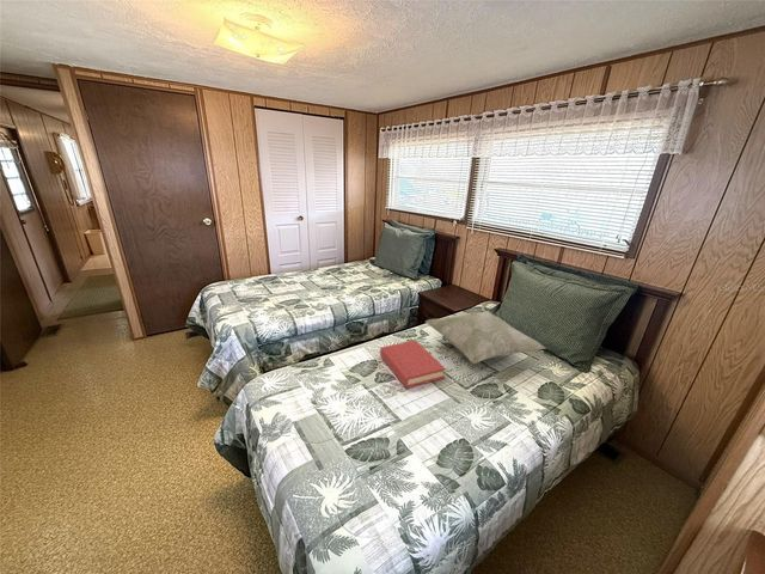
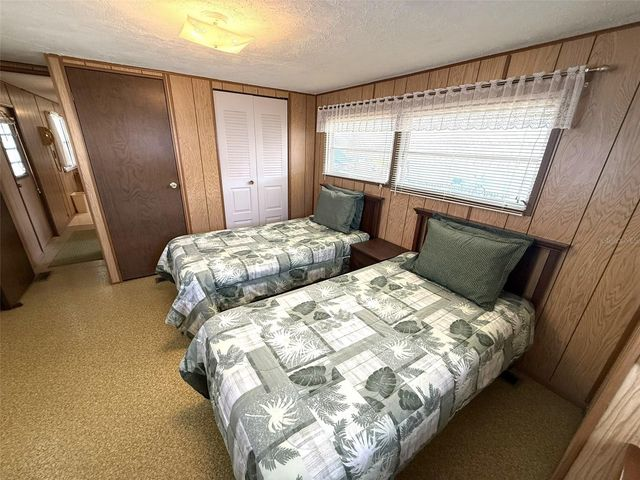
- hardback book [379,338,447,390]
- decorative pillow [424,310,546,365]
